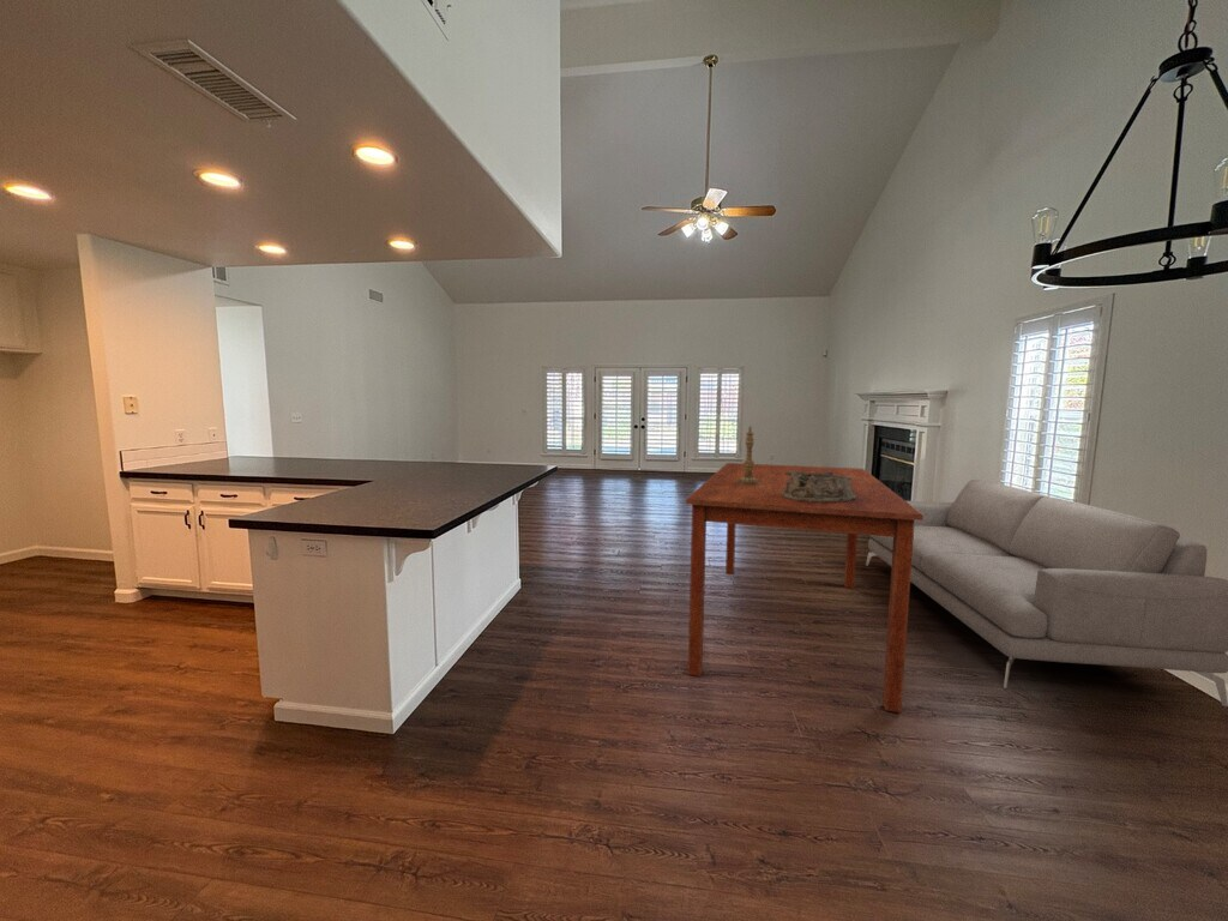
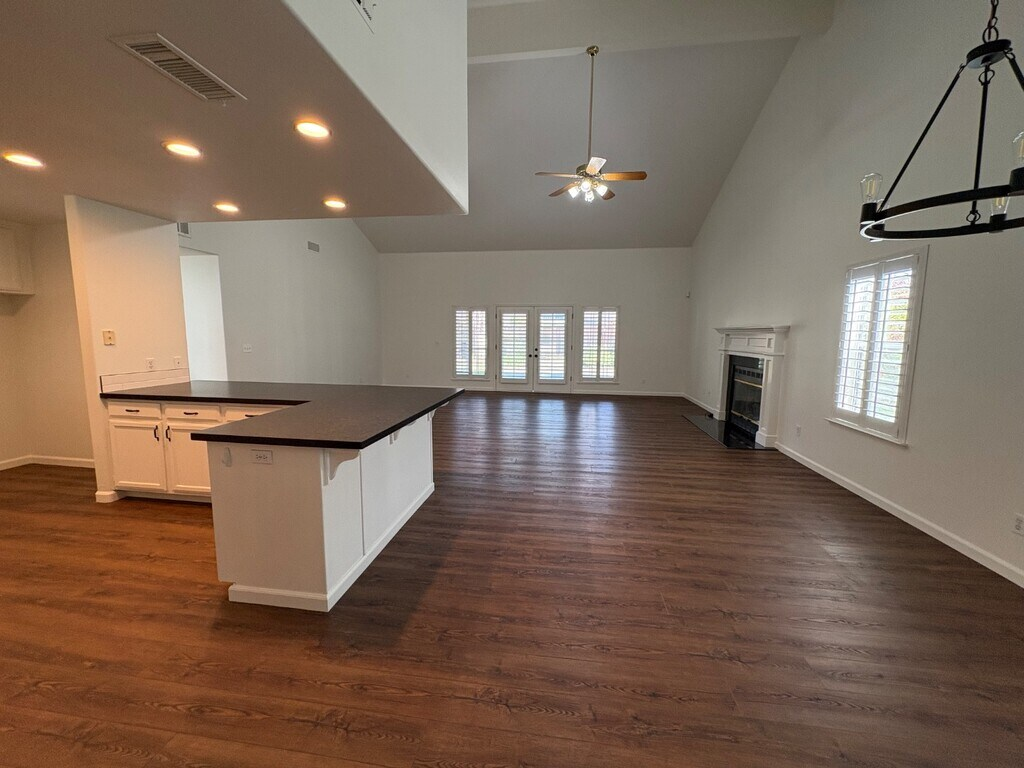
- candlestick [736,426,760,486]
- dining table [685,462,923,715]
- sofa [865,478,1228,708]
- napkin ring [781,470,856,502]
